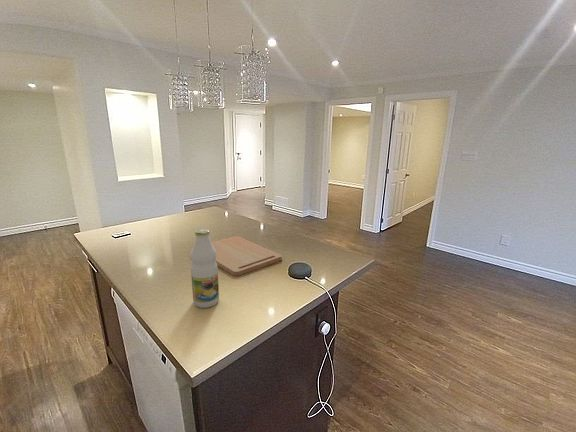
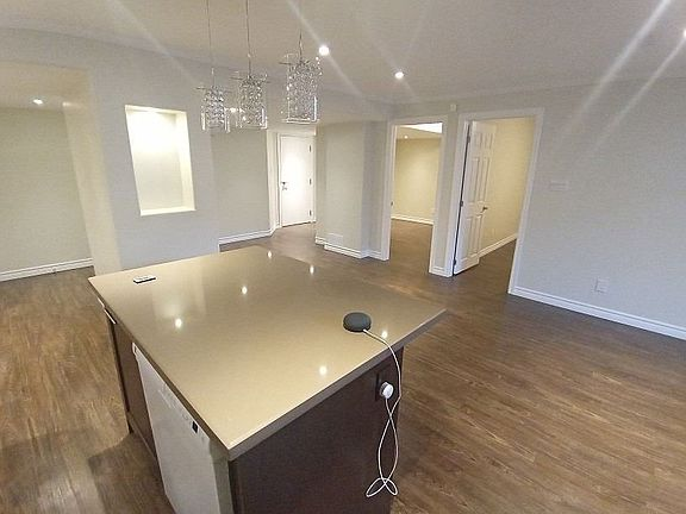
- bottle [189,228,220,309]
- cutting board [211,235,283,277]
